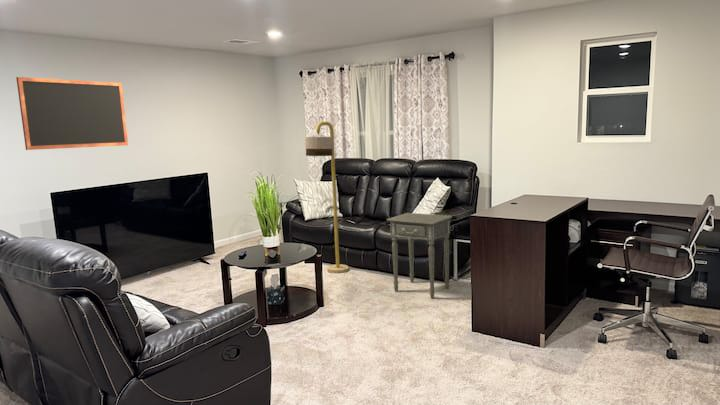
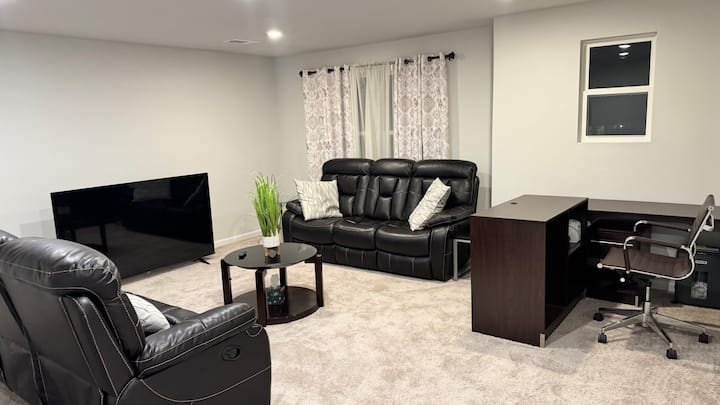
- floor lamp [304,121,350,274]
- chalkboard [15,76,129,151]
- side table [386,212,453,299]
